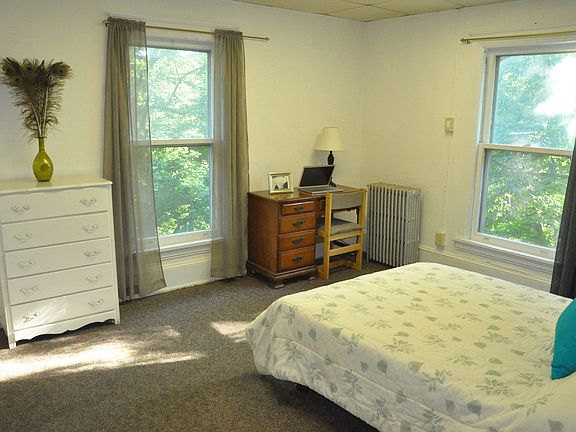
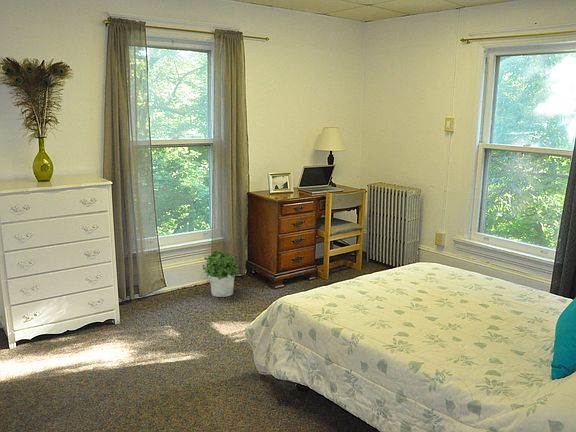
+ potted plant [202,250,240,298]
